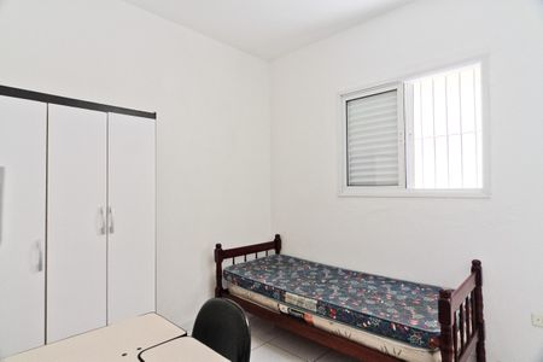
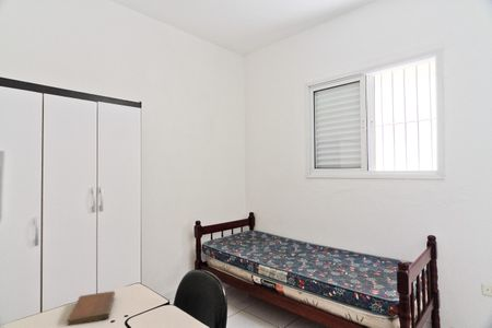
+ notebook [66,290,116,327]
